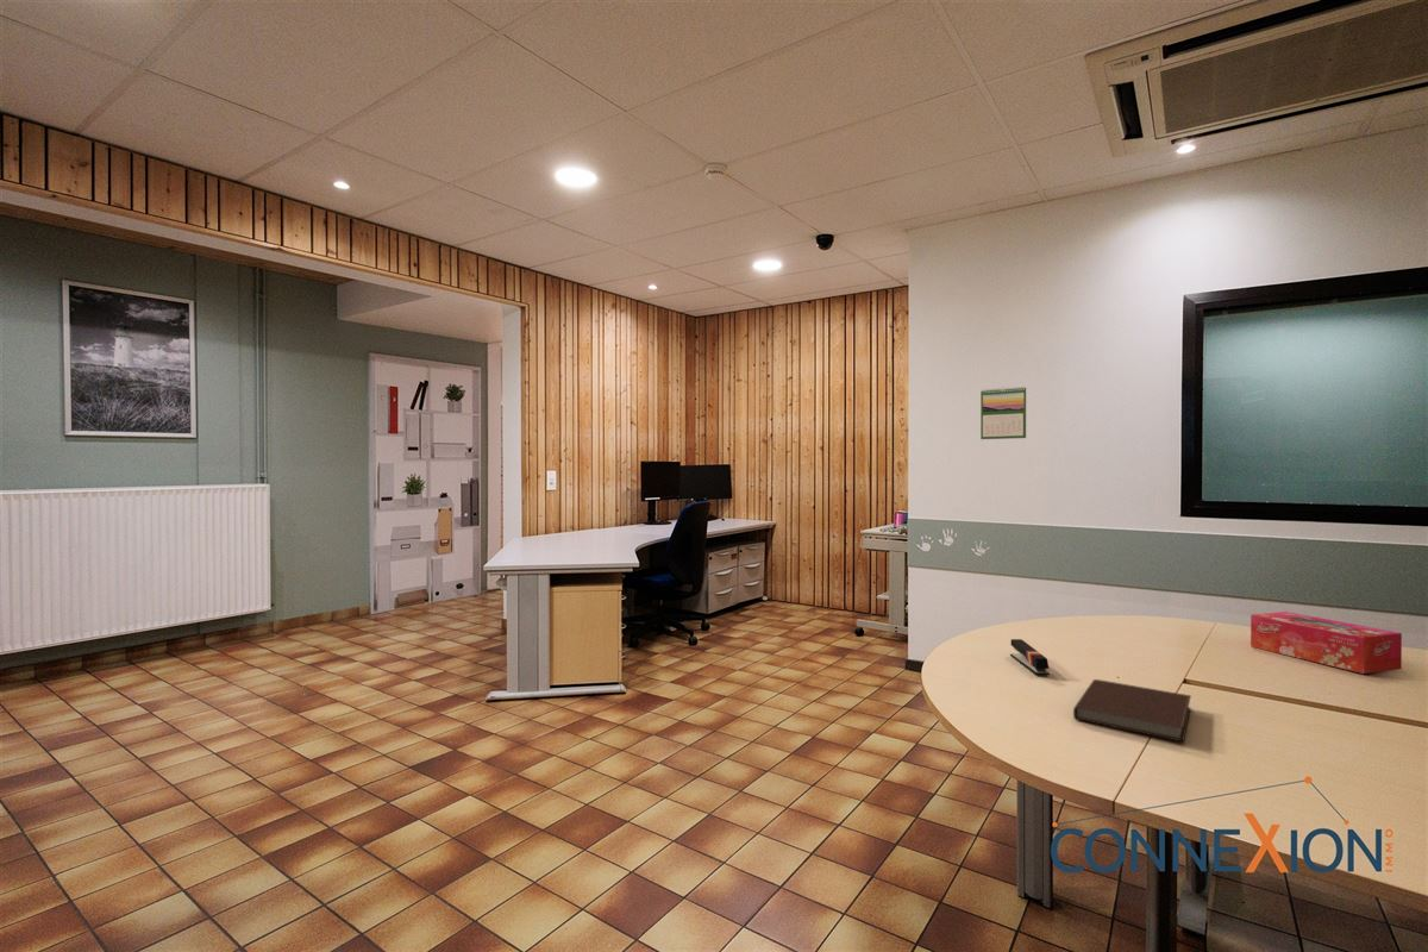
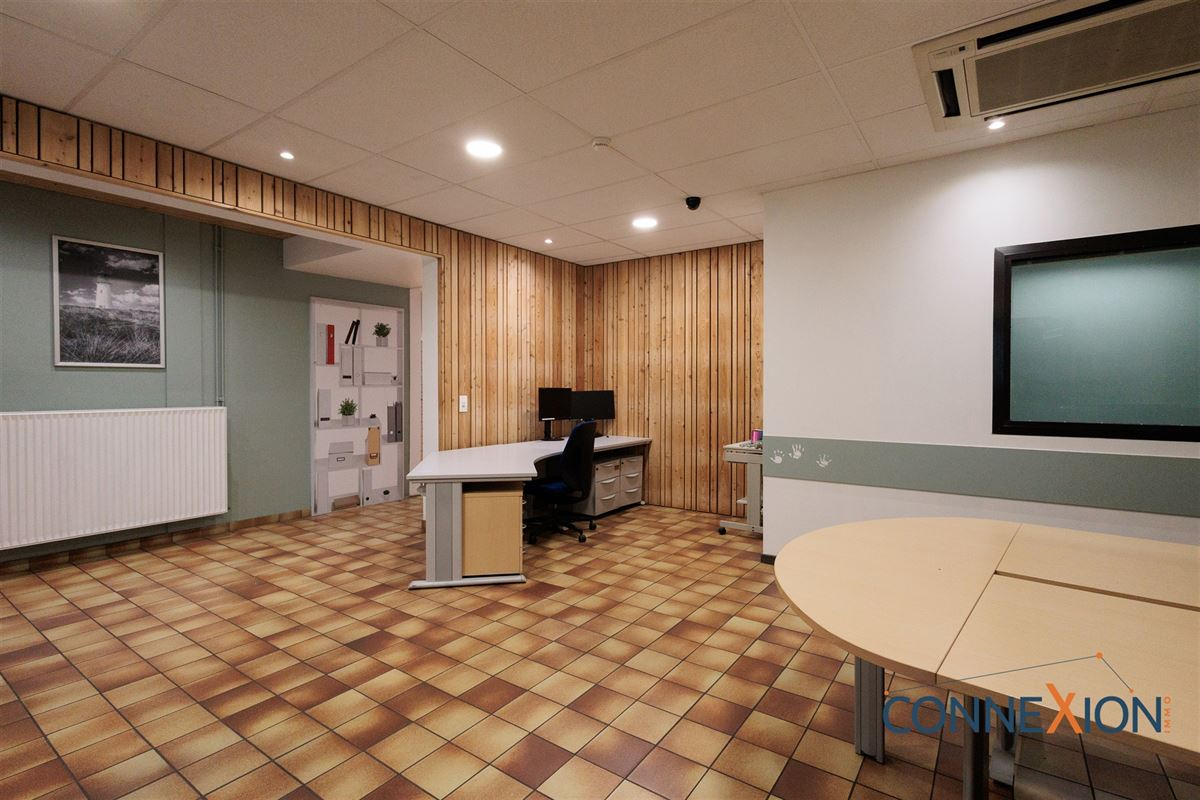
- tissue box [1250,610,1403,675]
- notebook [1072,678,1192,744]
- stapler [1009,638,1051,676]
- calendar [979,386,1027,440]
